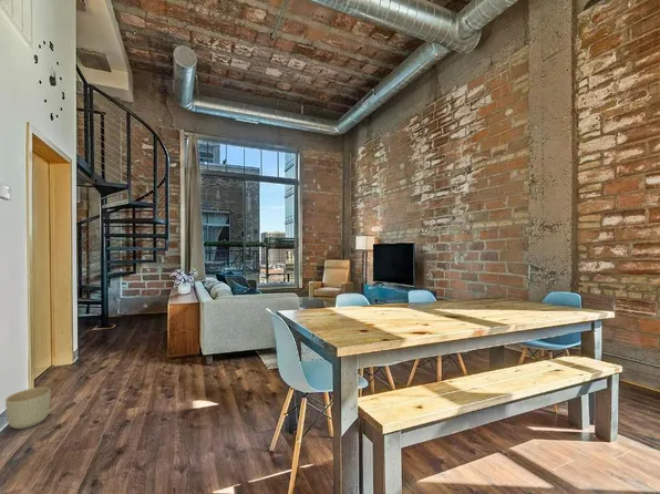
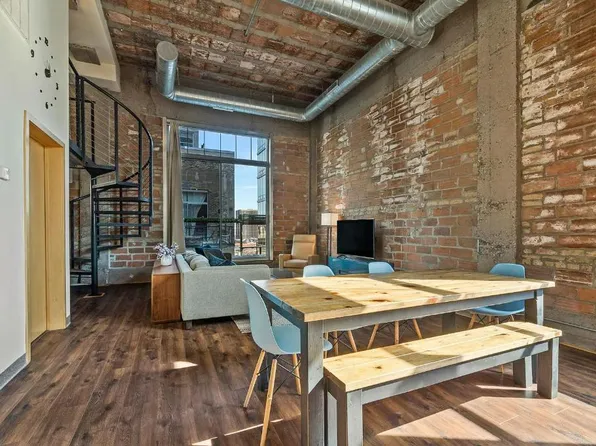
- planter [4,387,52,430]
